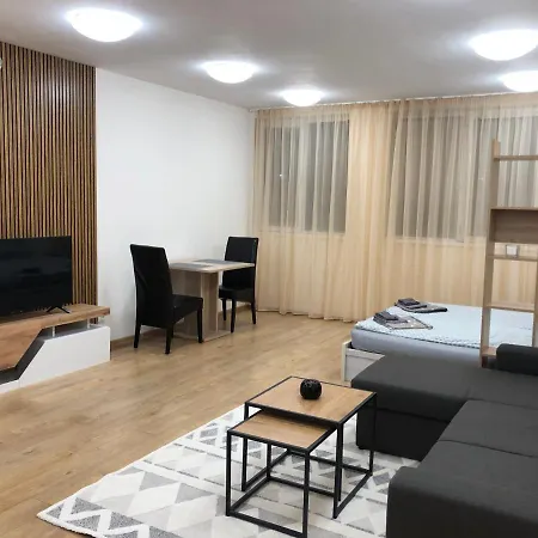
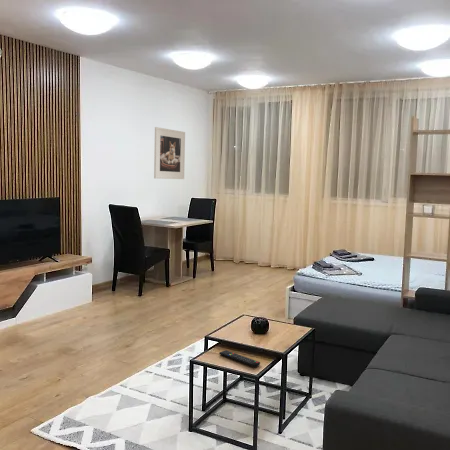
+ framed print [153,126,186,180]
+ remote control [218,349,261,368]
